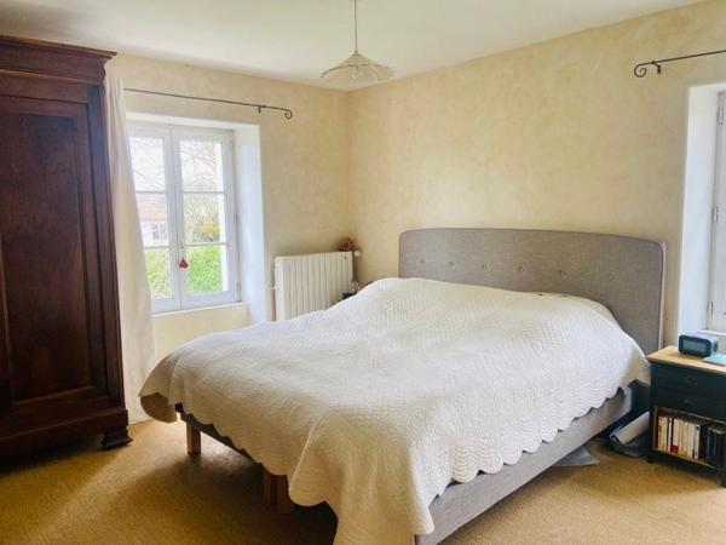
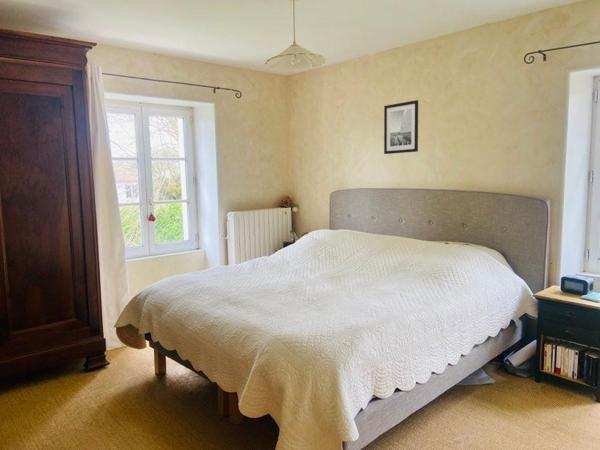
+ wall art [383,99,419,155]
